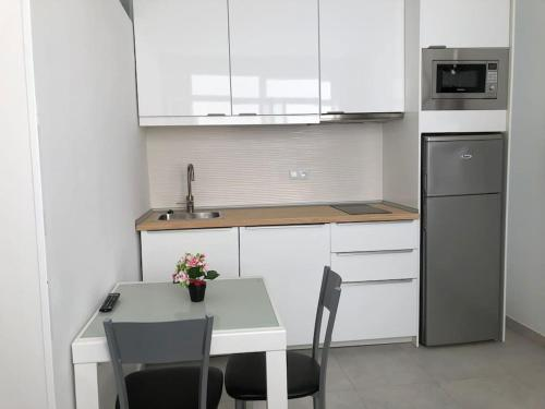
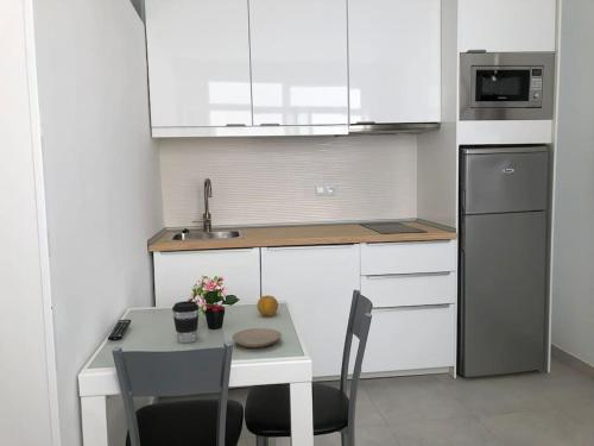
+ coffee cup [171,300,201,344]
+ fruit [255,295,279,318]
+ plate [232,327,283,348]
